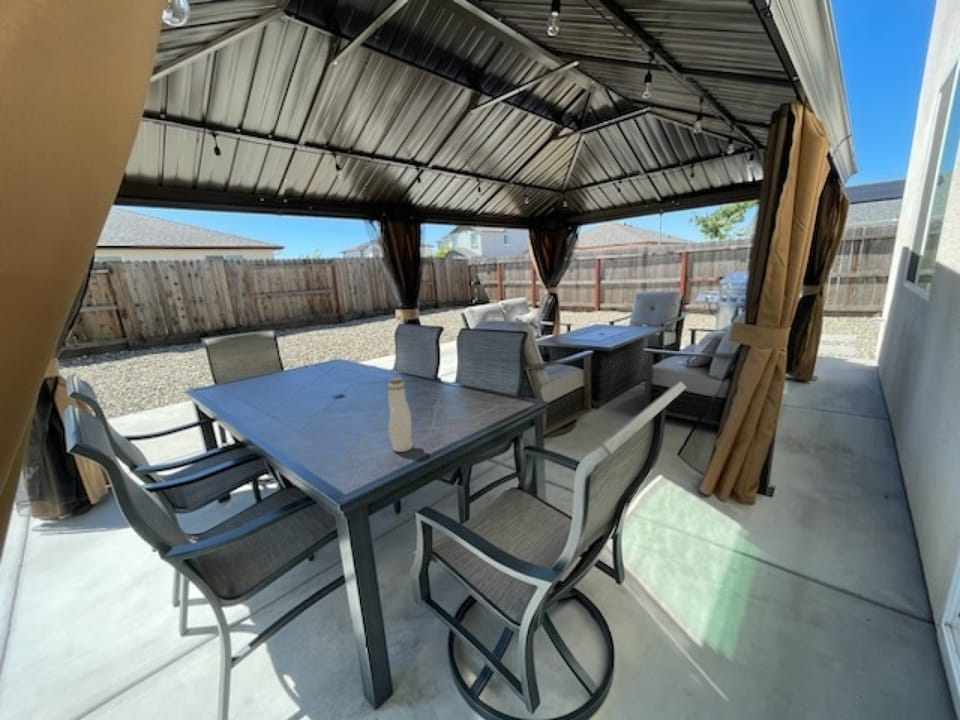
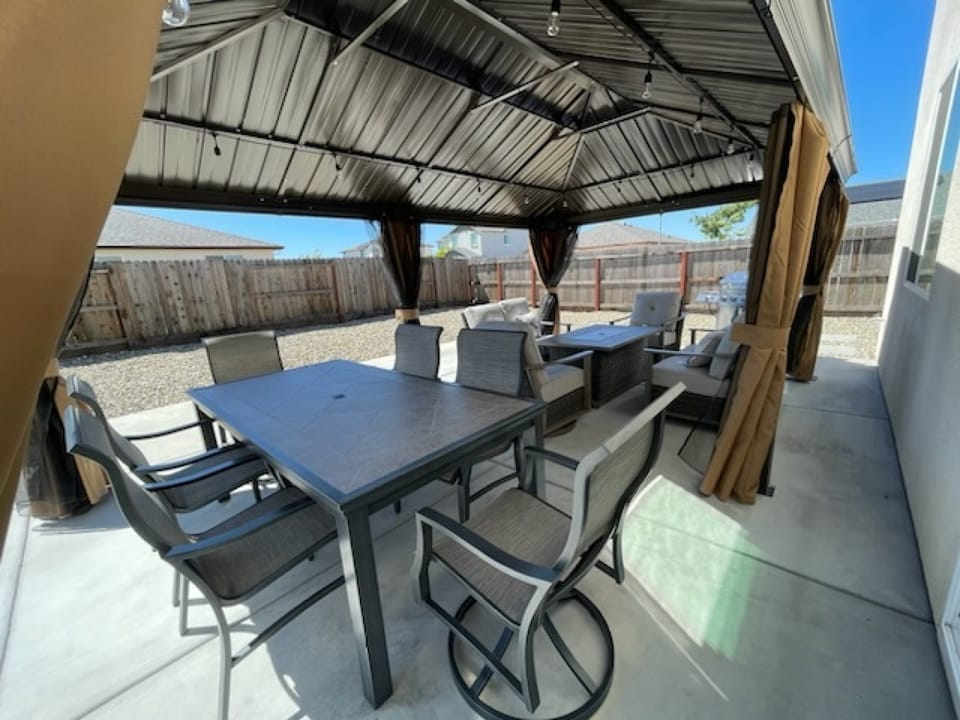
- water bottle [386,376,413,453]
